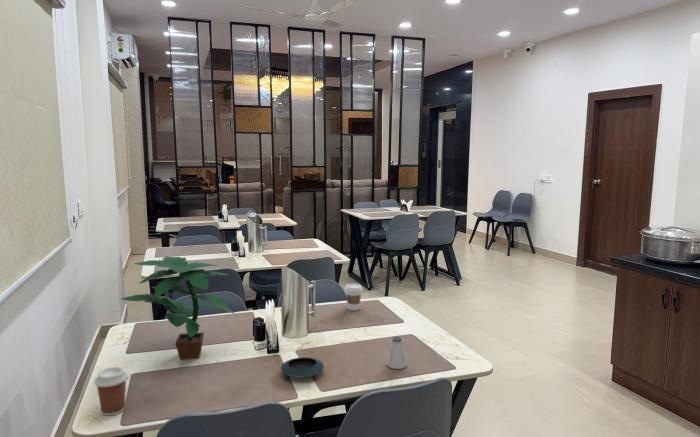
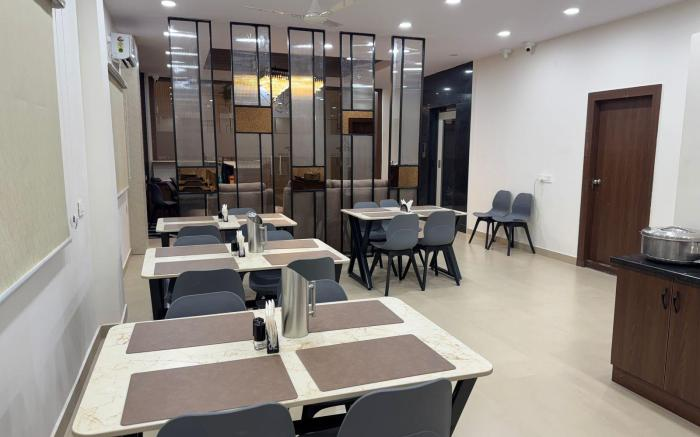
- coffee cup [344,283,364,311]
- saucer [280,356,325,379]
- saltshaker [386,336,407,370]
- potted plant [120,256,237,360]
- coffee cup [93,366,129,417]
